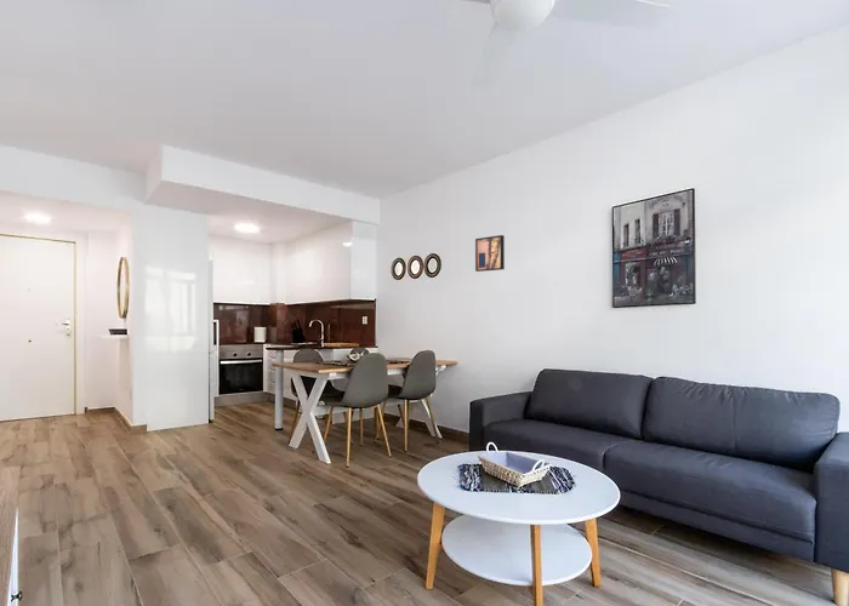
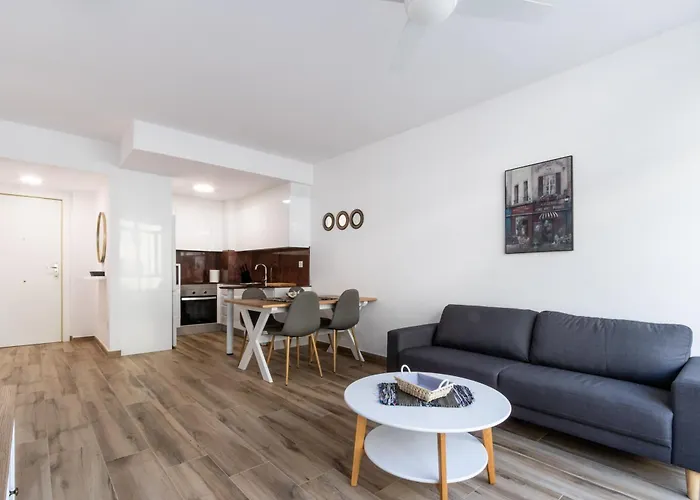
- wall art [474,234,506,273]
